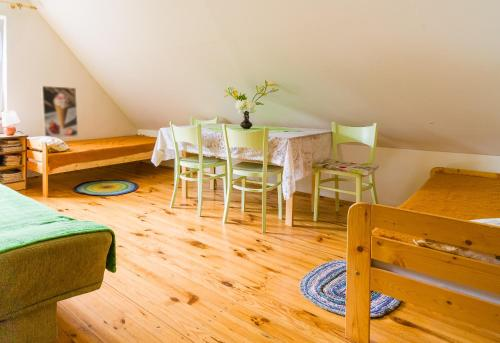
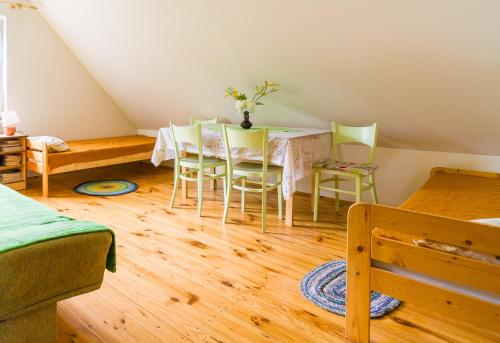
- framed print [40,85,79,139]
